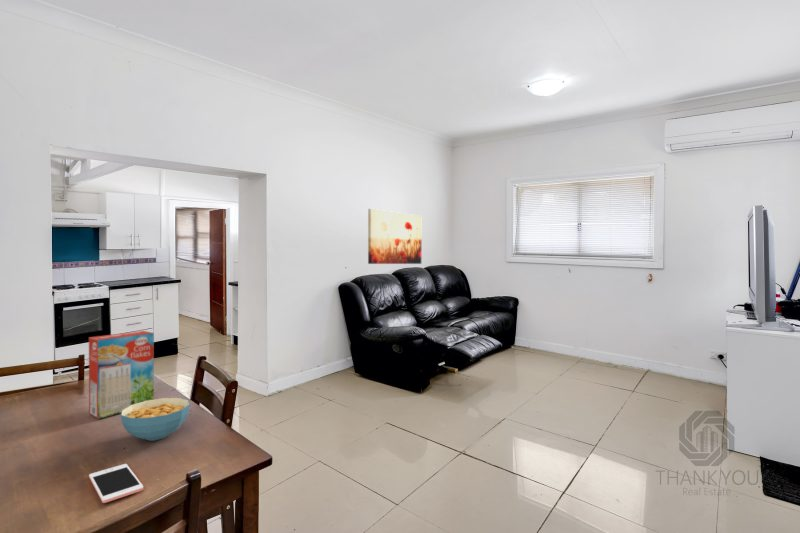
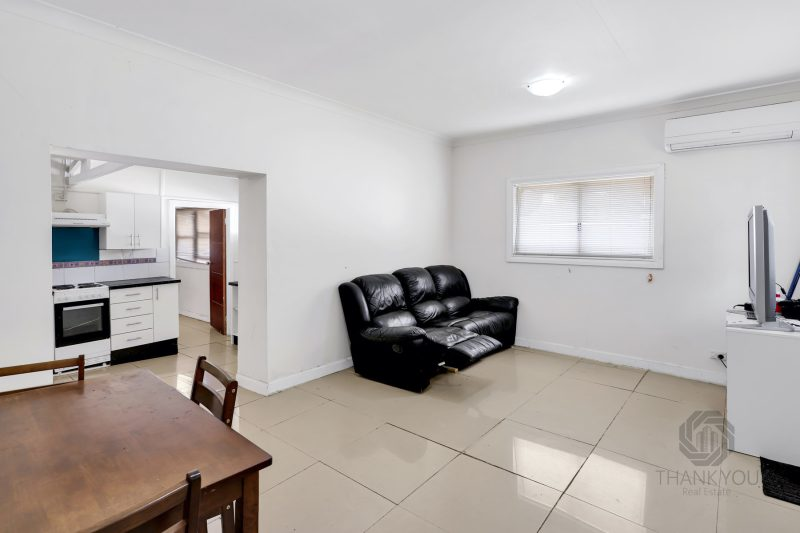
- wall art [367,208,422,265]
- cereal box [88,330,155,420]
- cereal bowl [120,397,191,441]
- cell phone [88,463,144,504]
